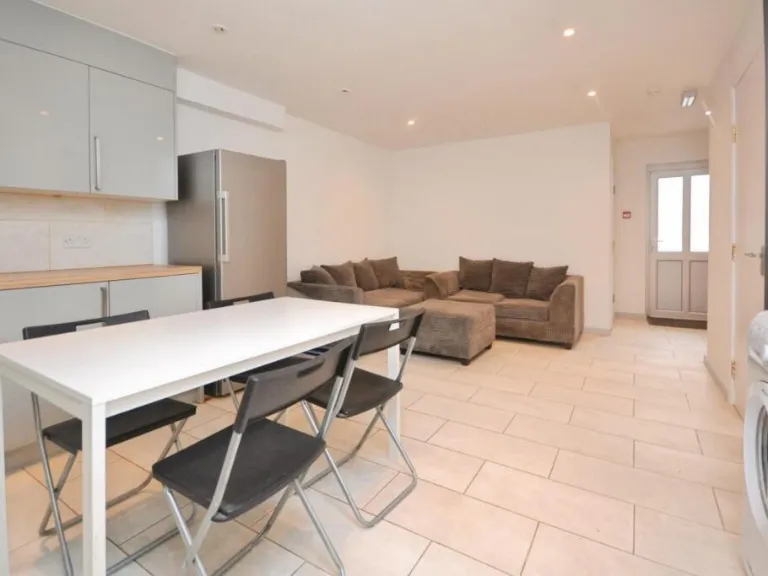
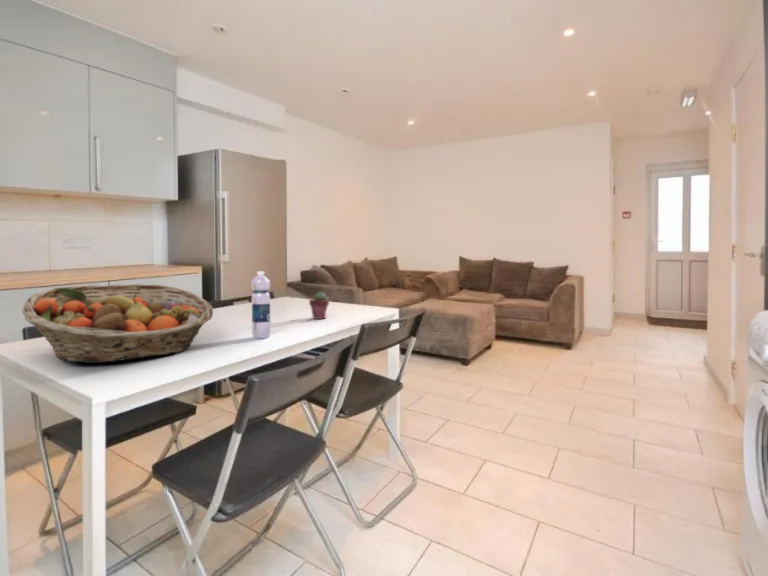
+ water bottle [251,270,272,339]
+ fruit basket [21,283,214,364]
+ potted succulent [308,291,330,320]
